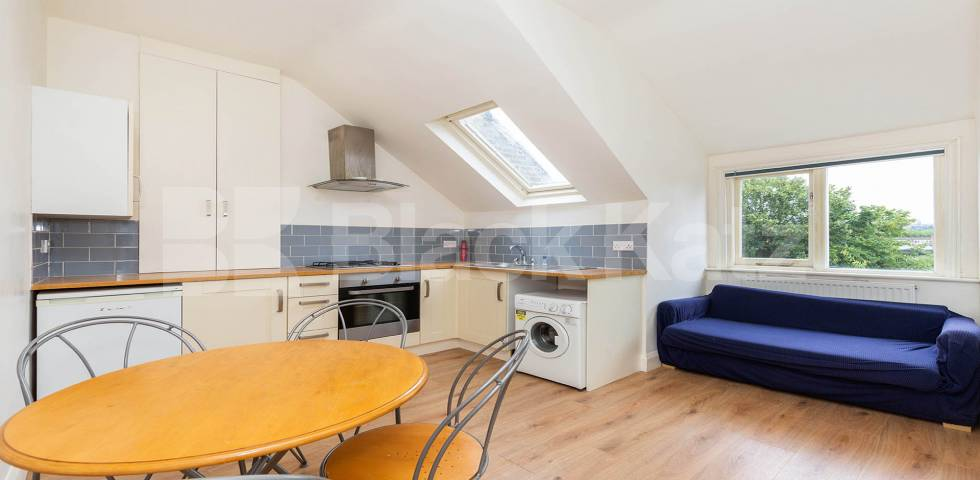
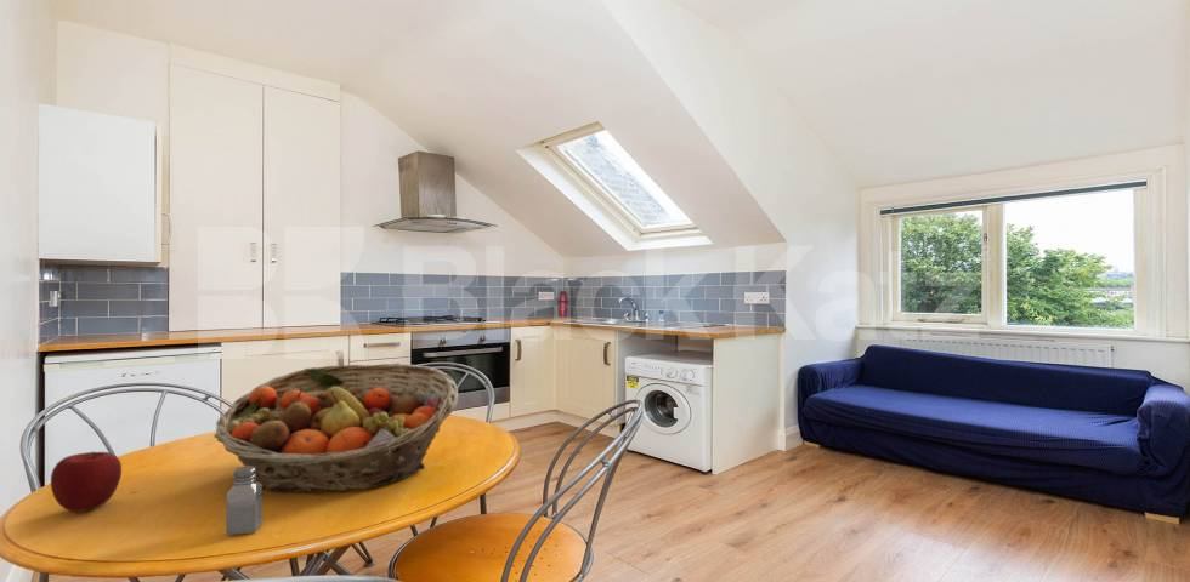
+ apple [50,450,123,513]
+ fruit basket [212,363,459,492]
+ saltshaker [225,466,264,537]
